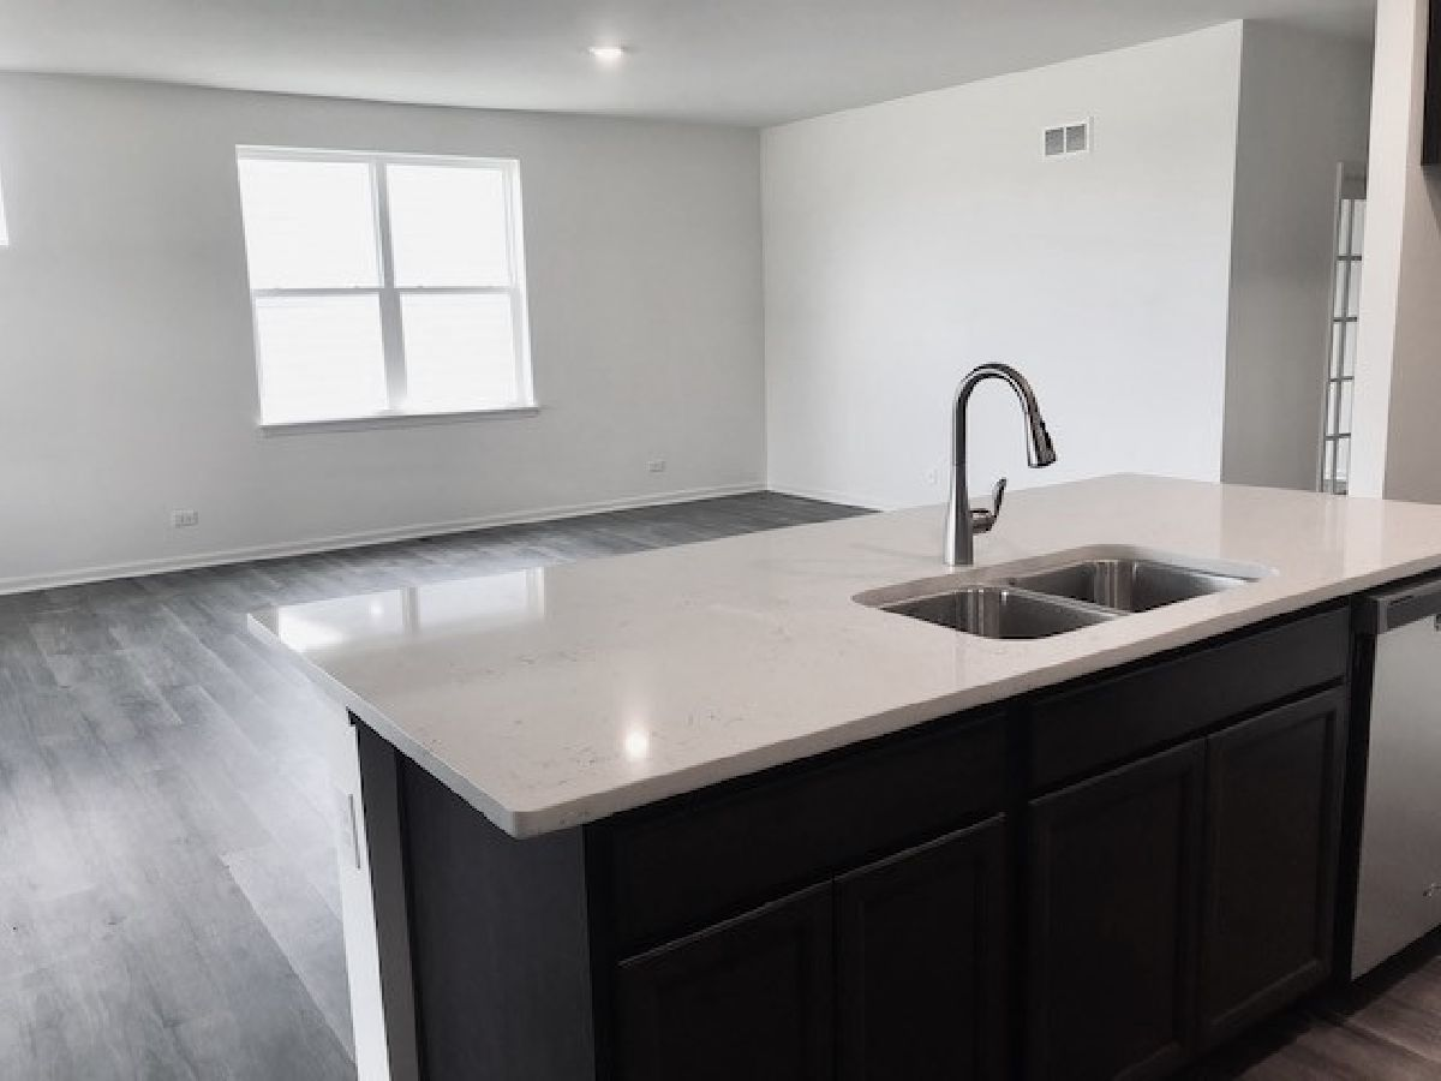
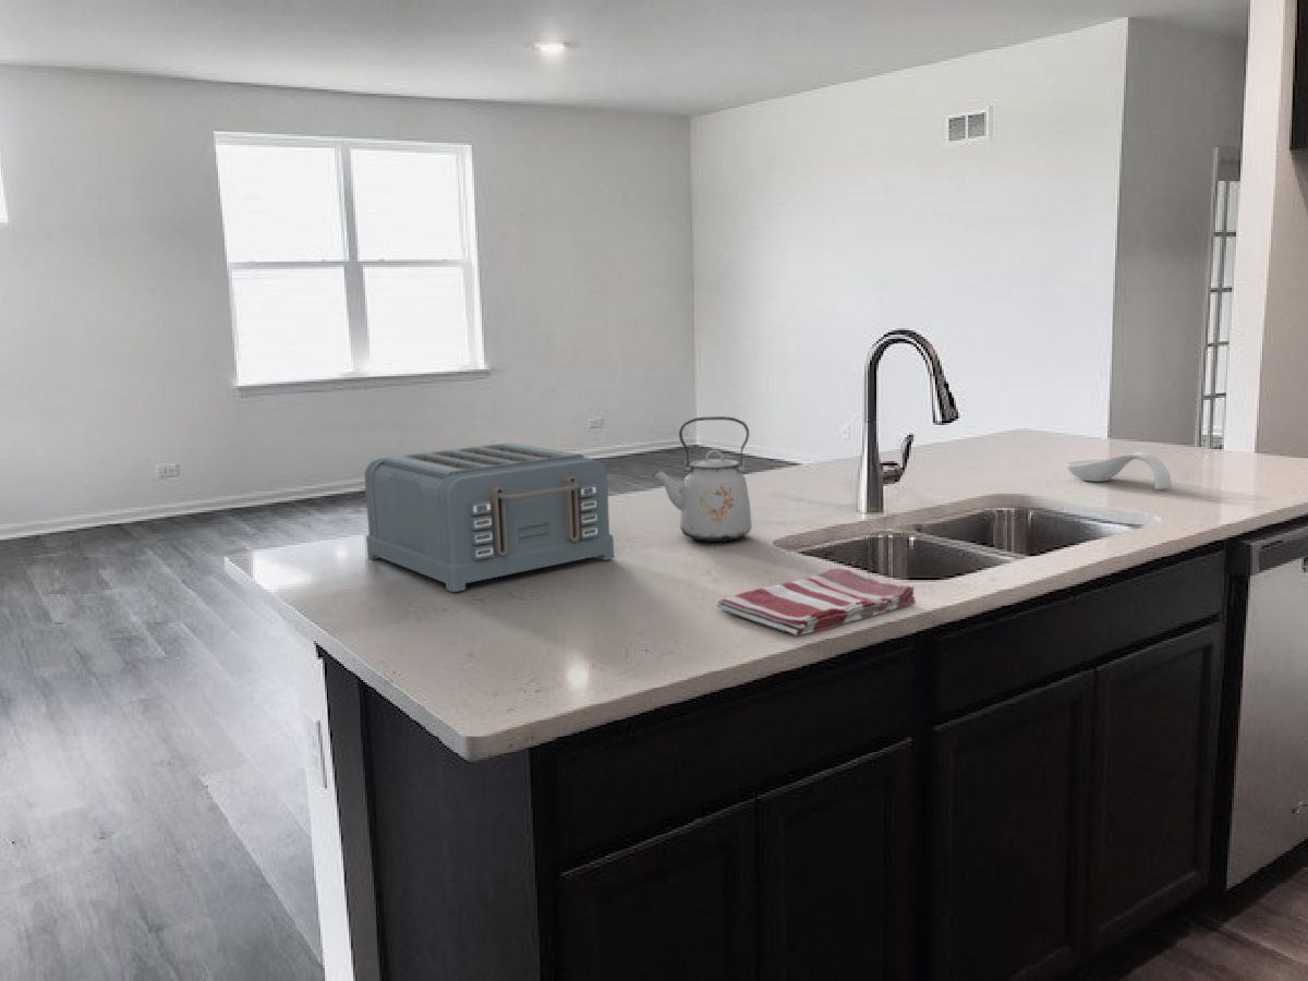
+ spoon rest [1065,451,1173,491]
+ dish towel [716,568,917,637]
+ kettle [651,415,753,543]
+ toaster [363,441,615,593]
